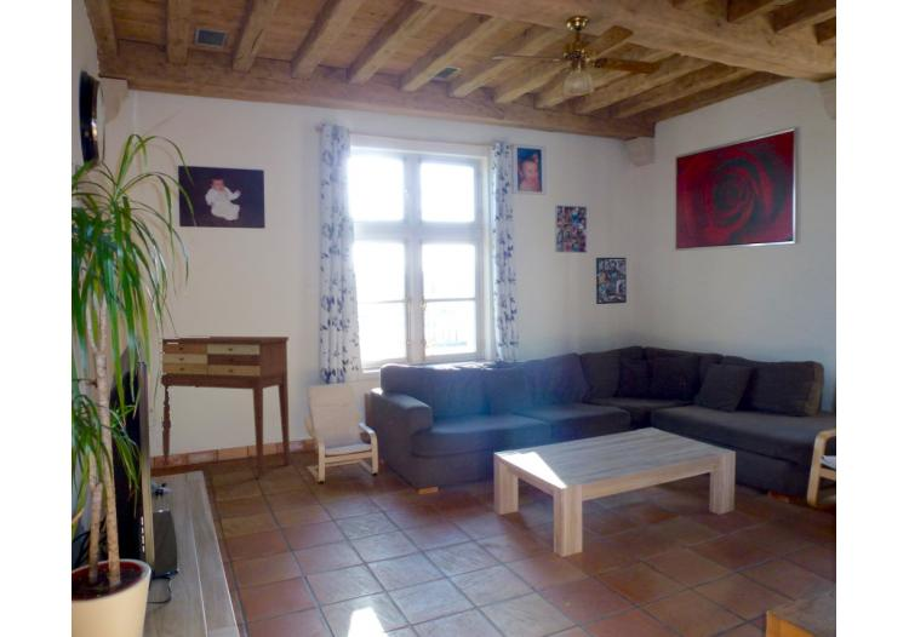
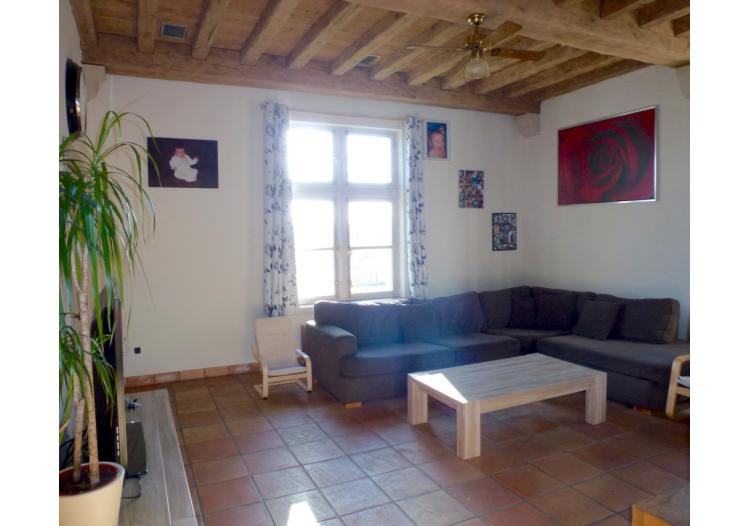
- console table [159,335,291,477]
